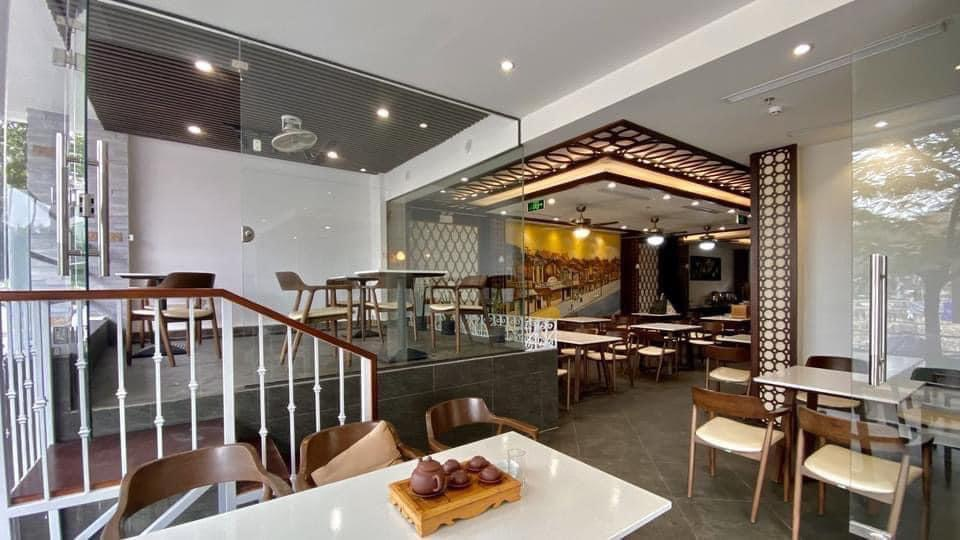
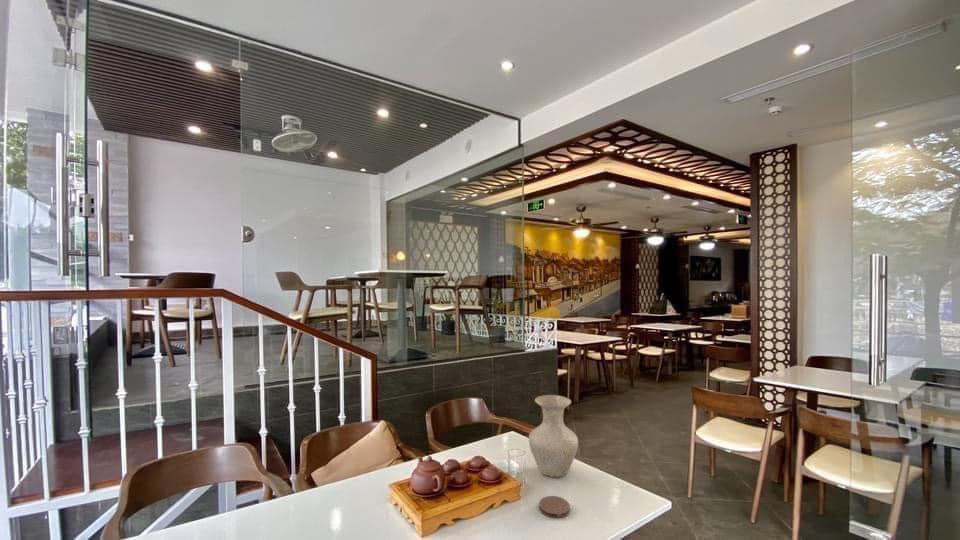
+ coaster [538,495,571,519]
+ vase [528,394,579,478]
